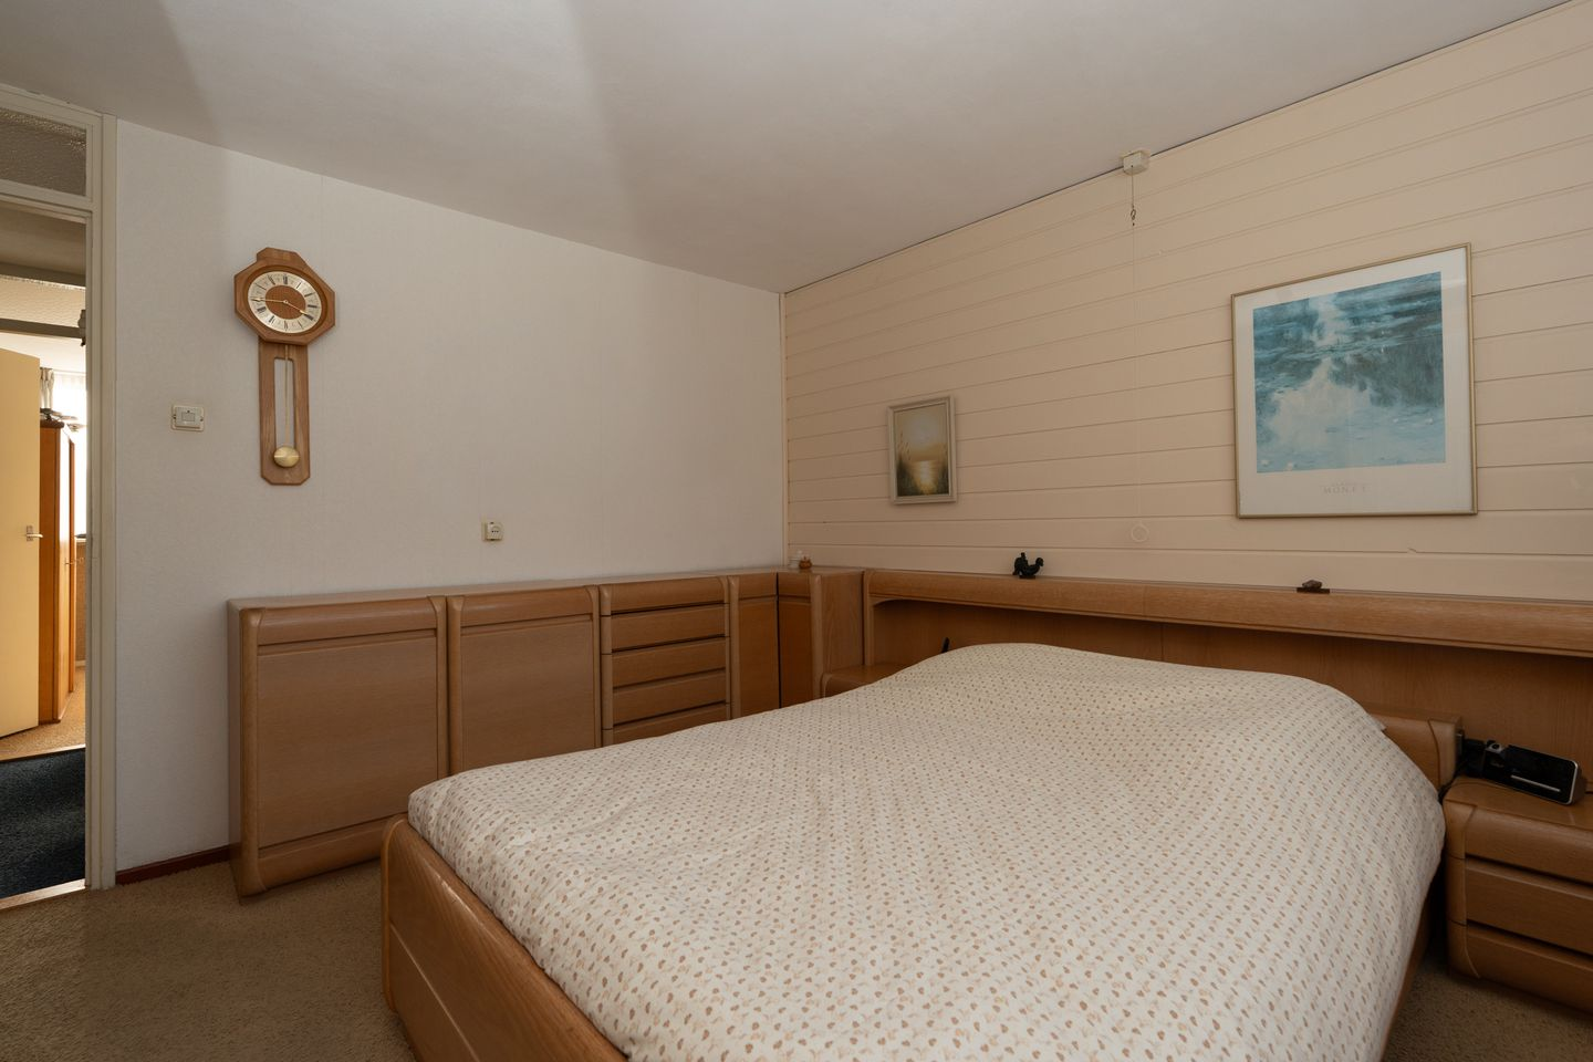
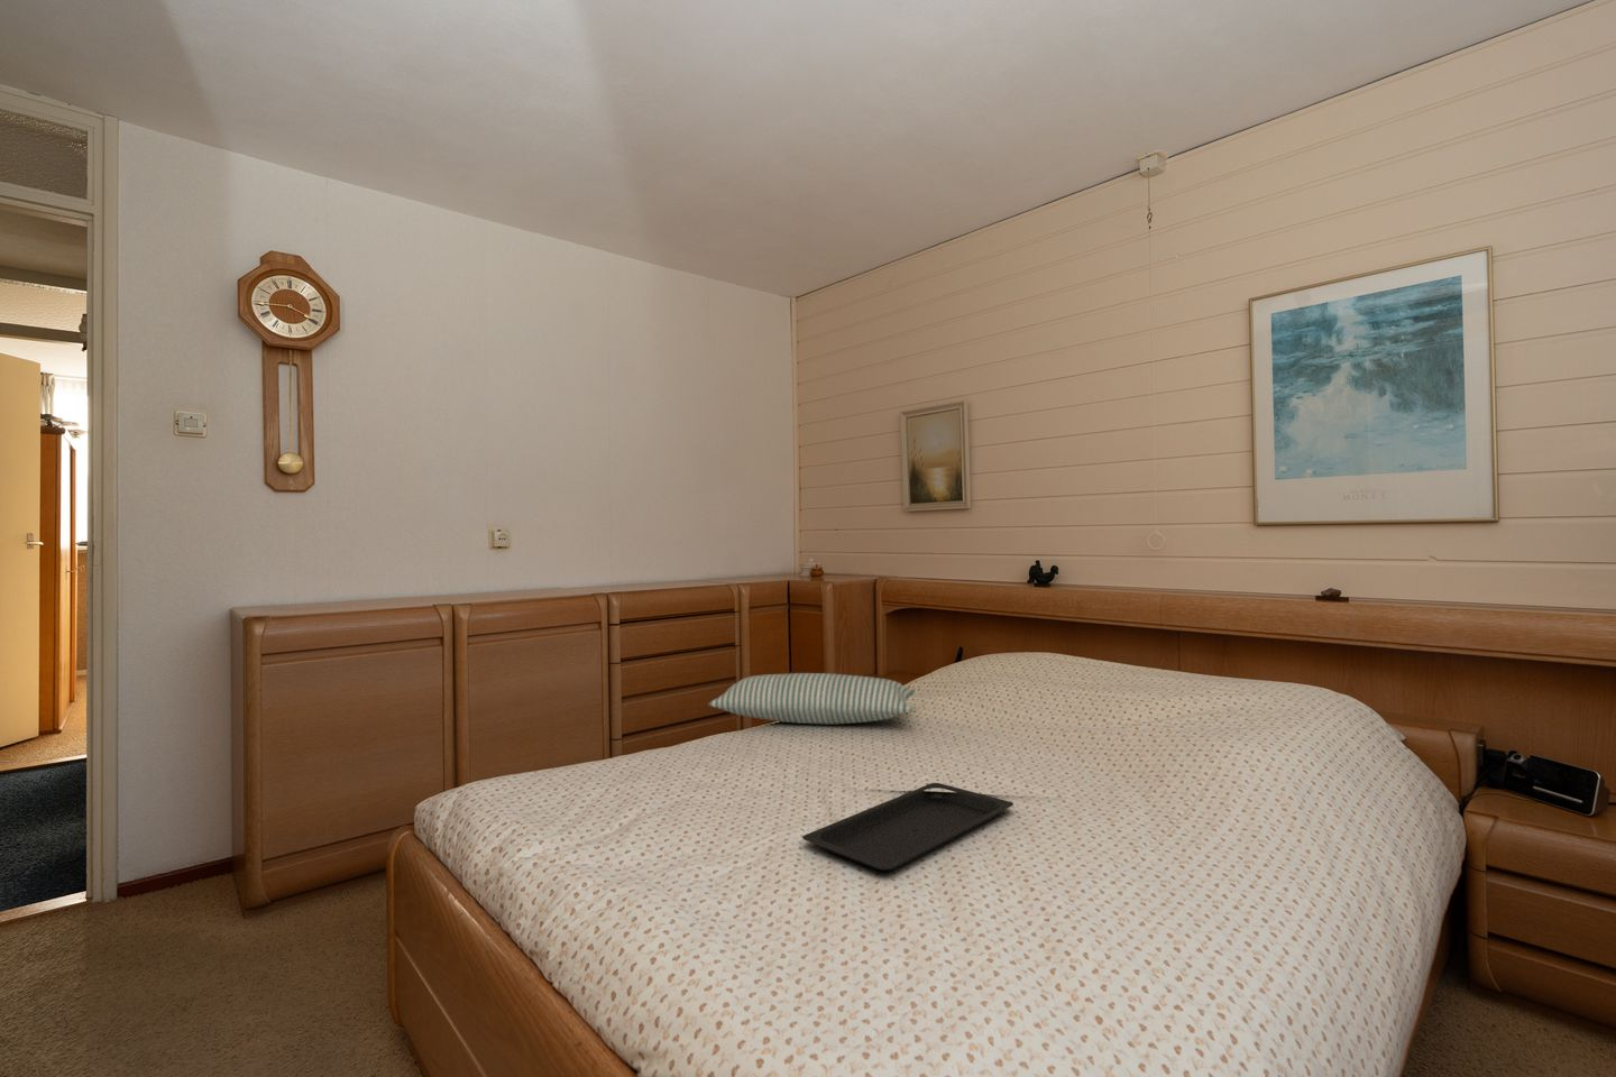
+ pillow [707,672,916,725]
+ serving tray [801,783,1015,873]
